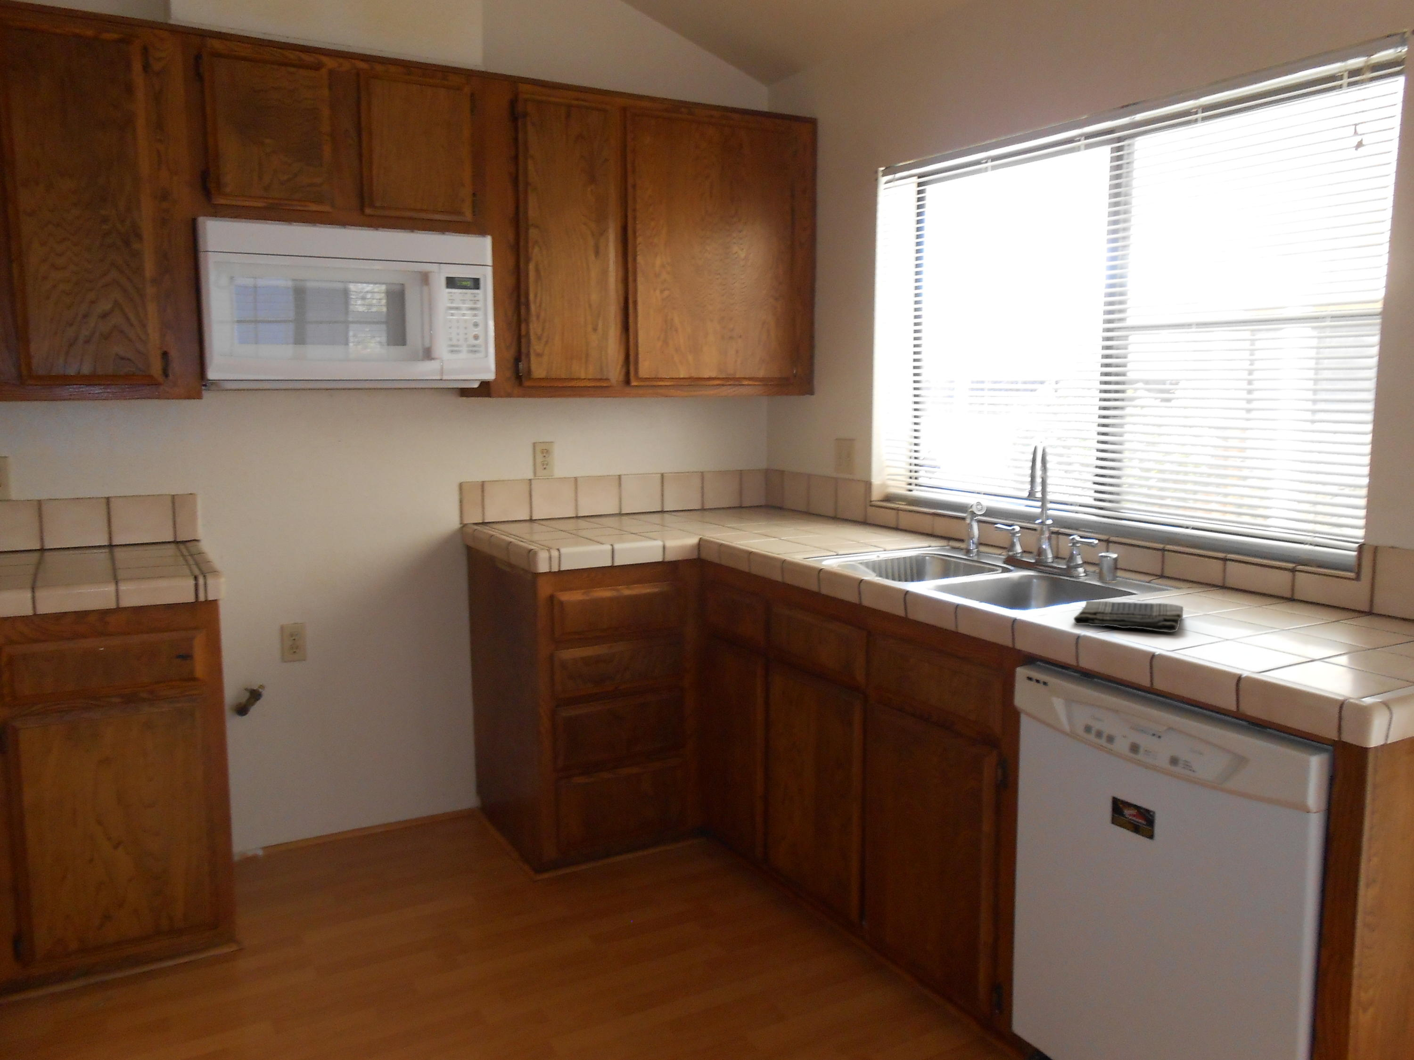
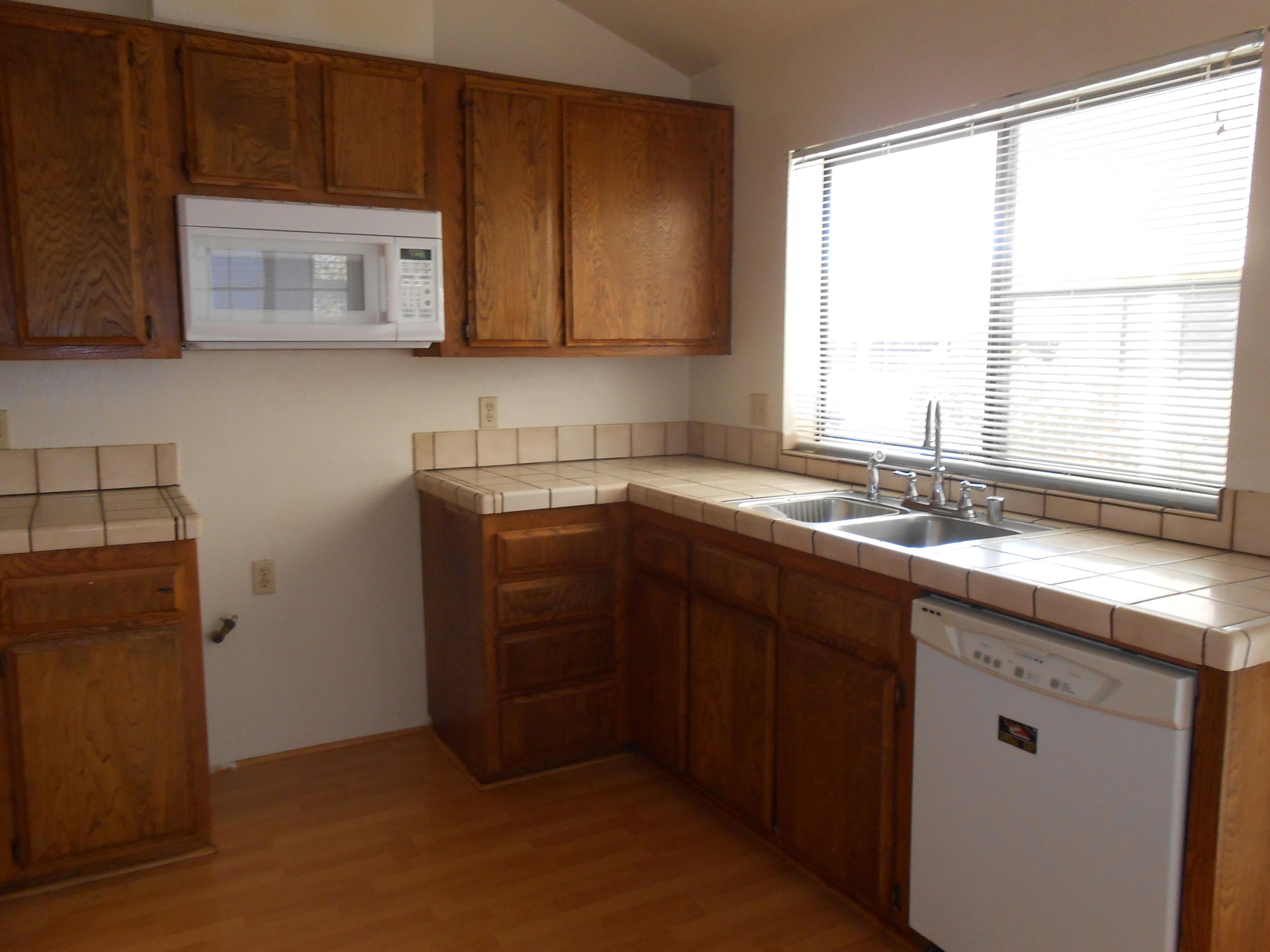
- dish towel [1073,600,1184,632]
